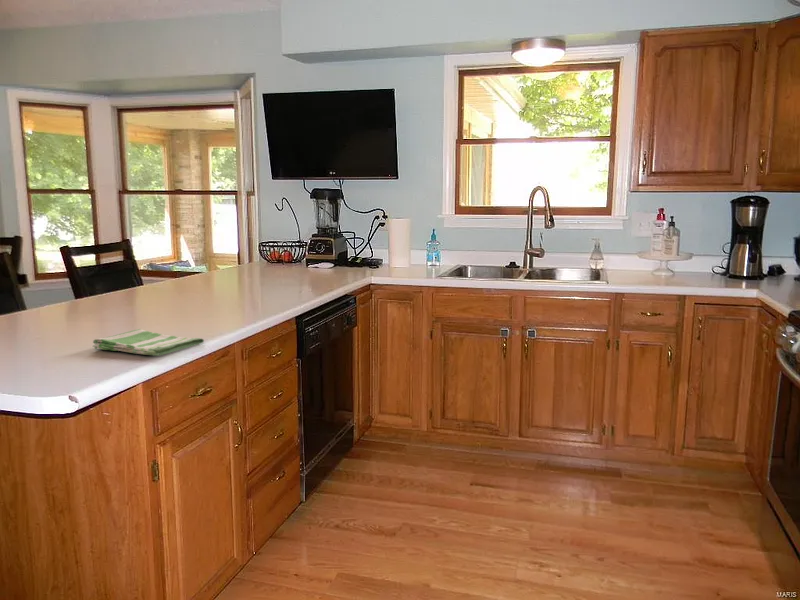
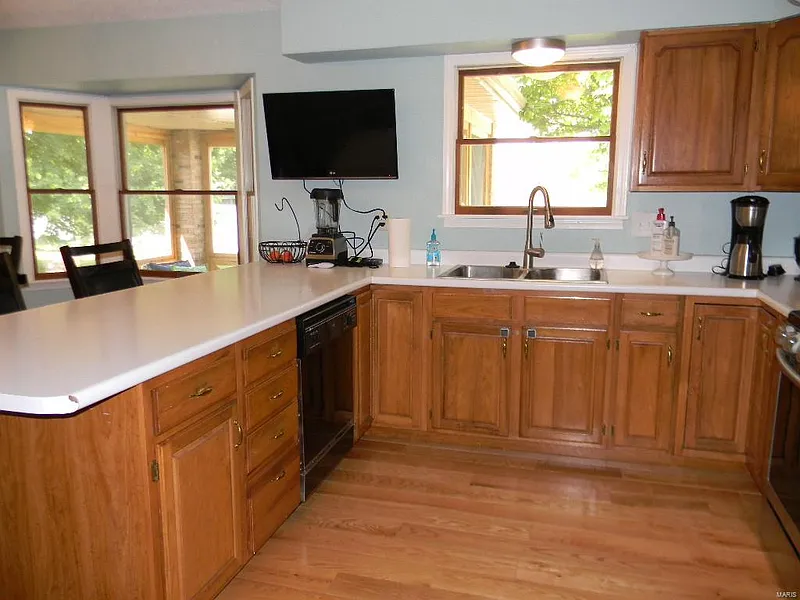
- dish towel [92,328,205,357]
